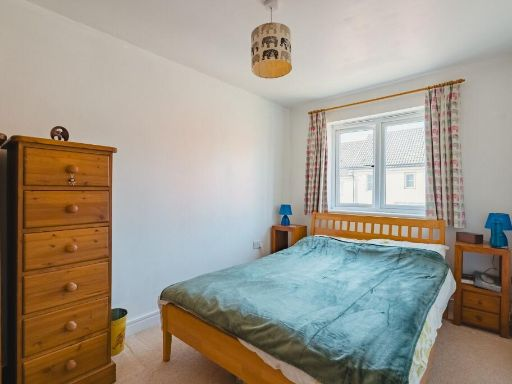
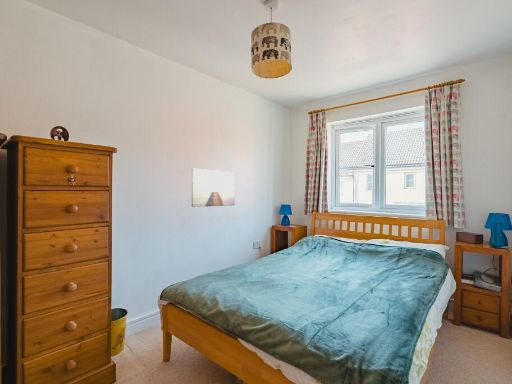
+ wall art [191,167,236,208]
